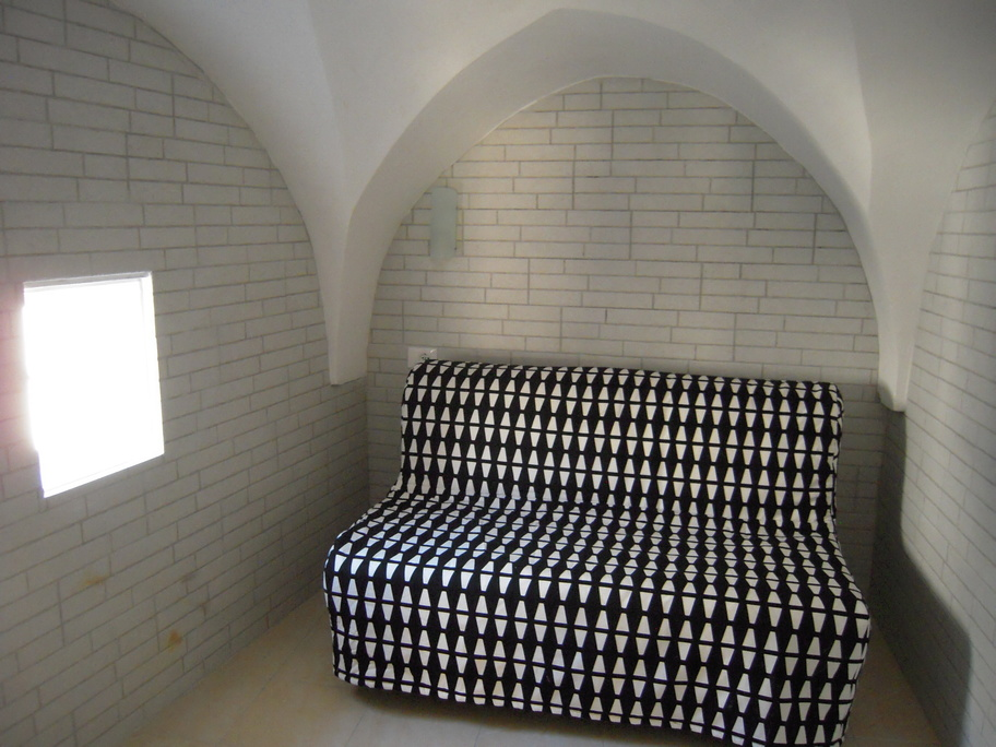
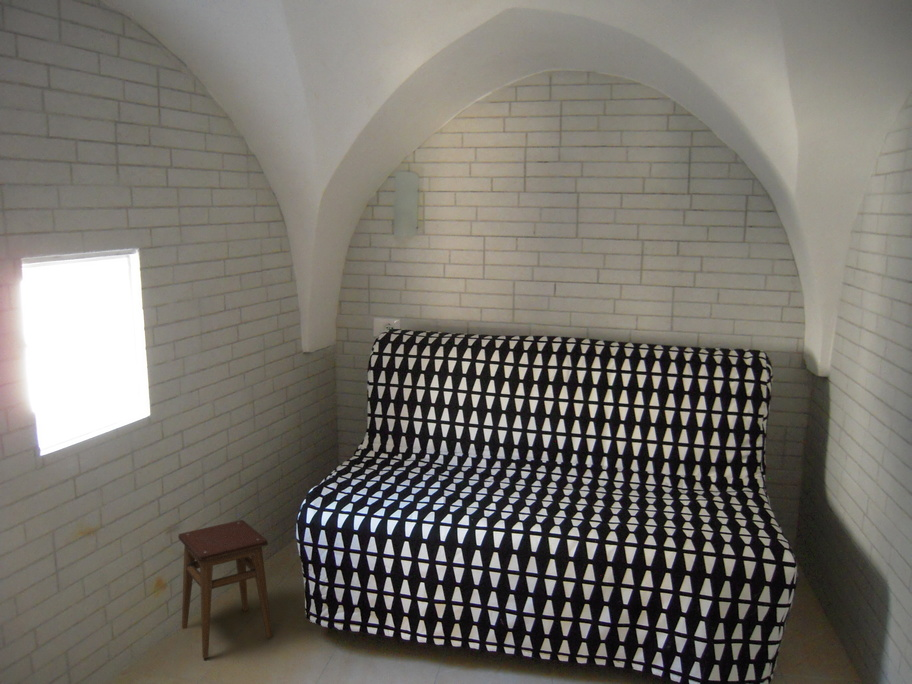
+ stool [177,519,273,659]
